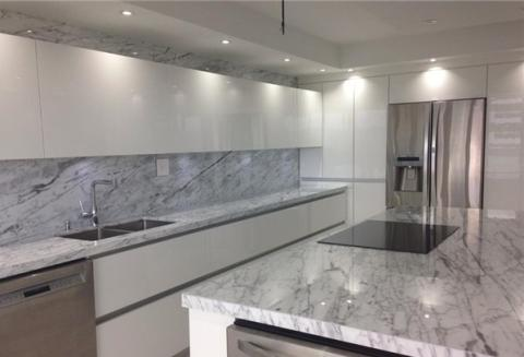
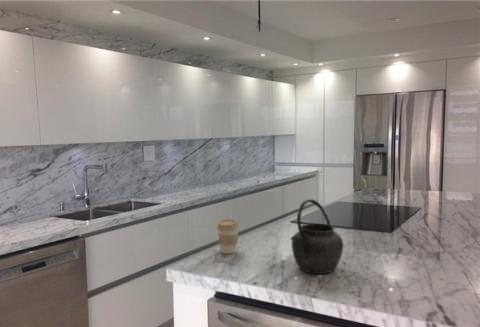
+ kettle [290,198,344,275]
+ coffee cup [216,218,240,255]
